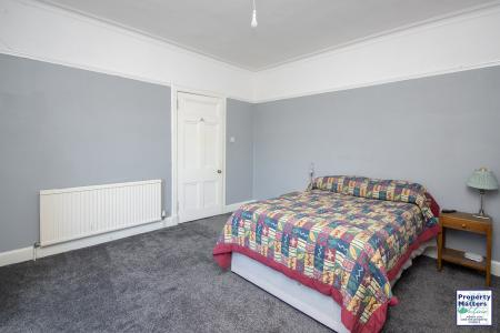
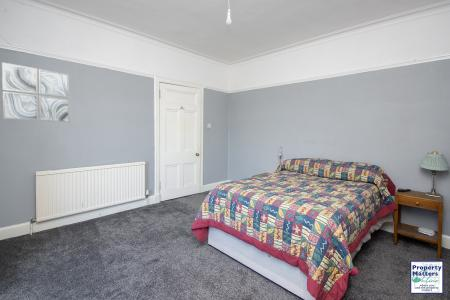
+ wall art [1,61,70,123]
